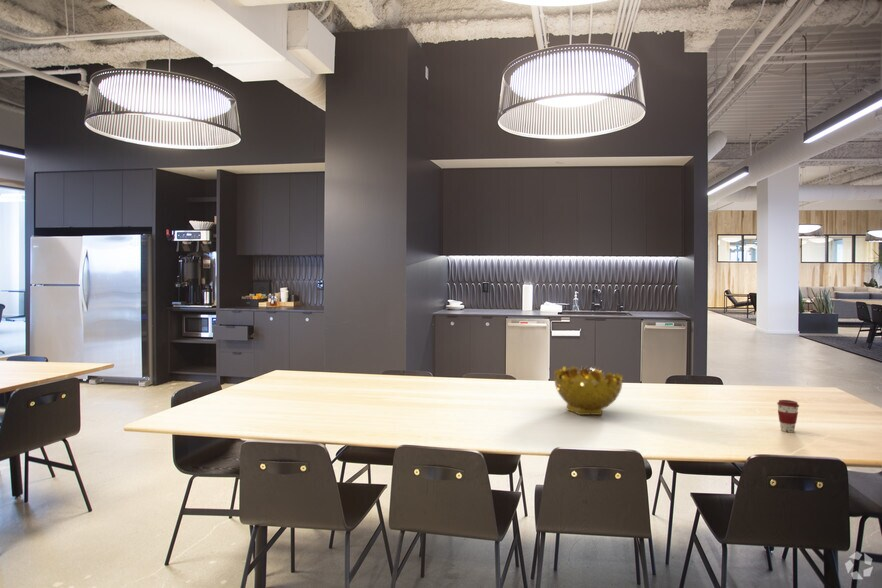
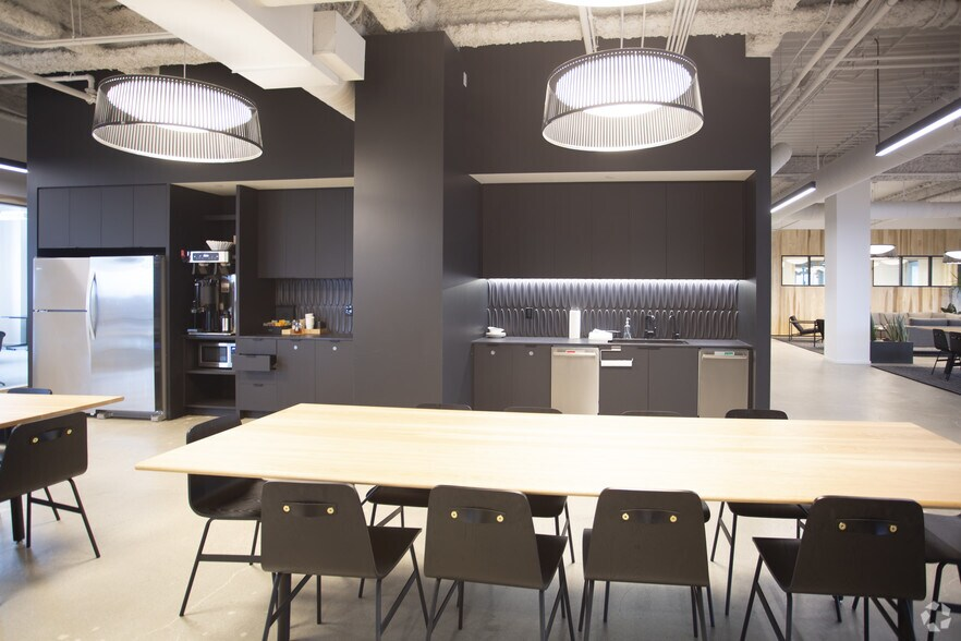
- decorative bowl [553,365,624,416]
- coffee cup [776,399,800,434]
